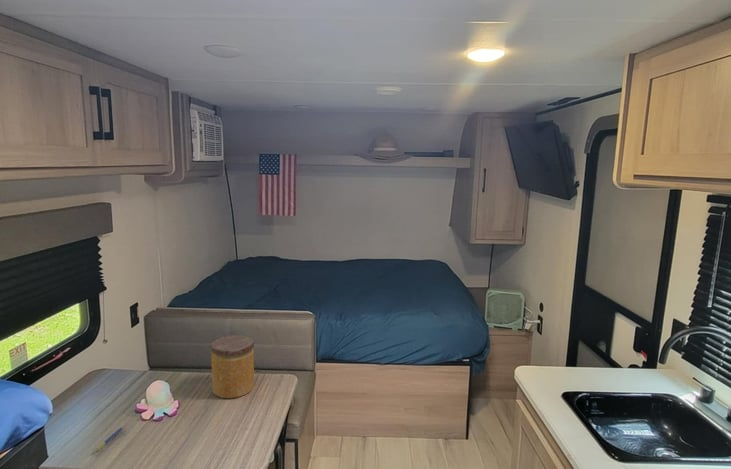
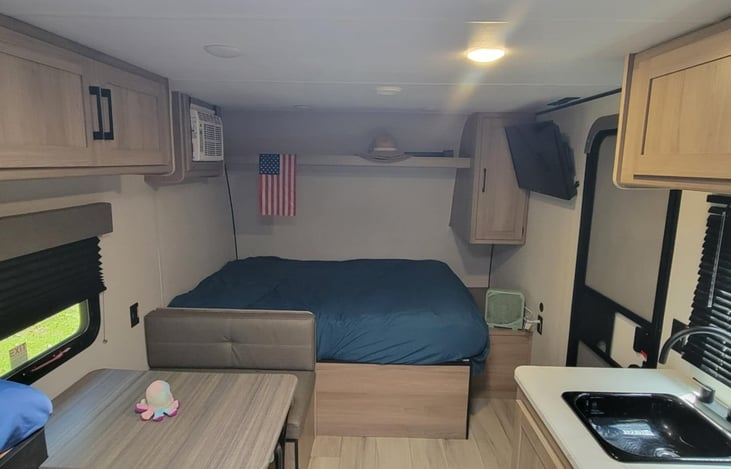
- pen [91,425,125,455]
- jar [210,334,255,399]
